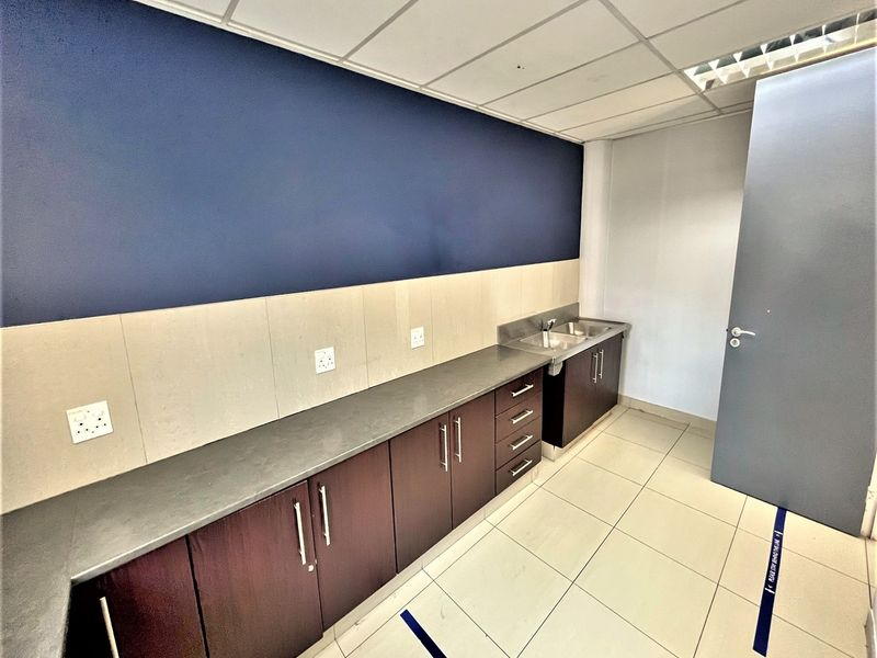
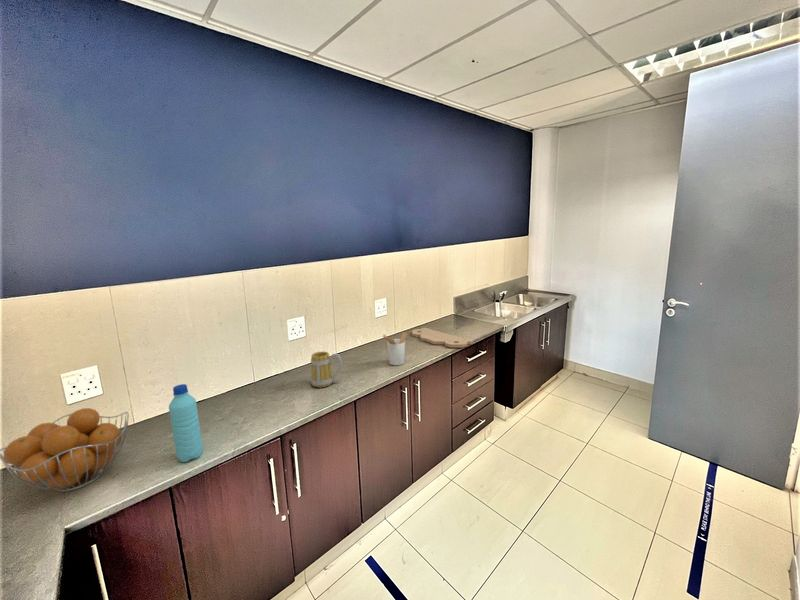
+ cutting board [411,327,474,349]
+ water bottle [168,383,204,463]
+ mug [310,350,343,388]
+ utensil holder [382,331,408,366]
+ fruit basket [0,407,130,493]
